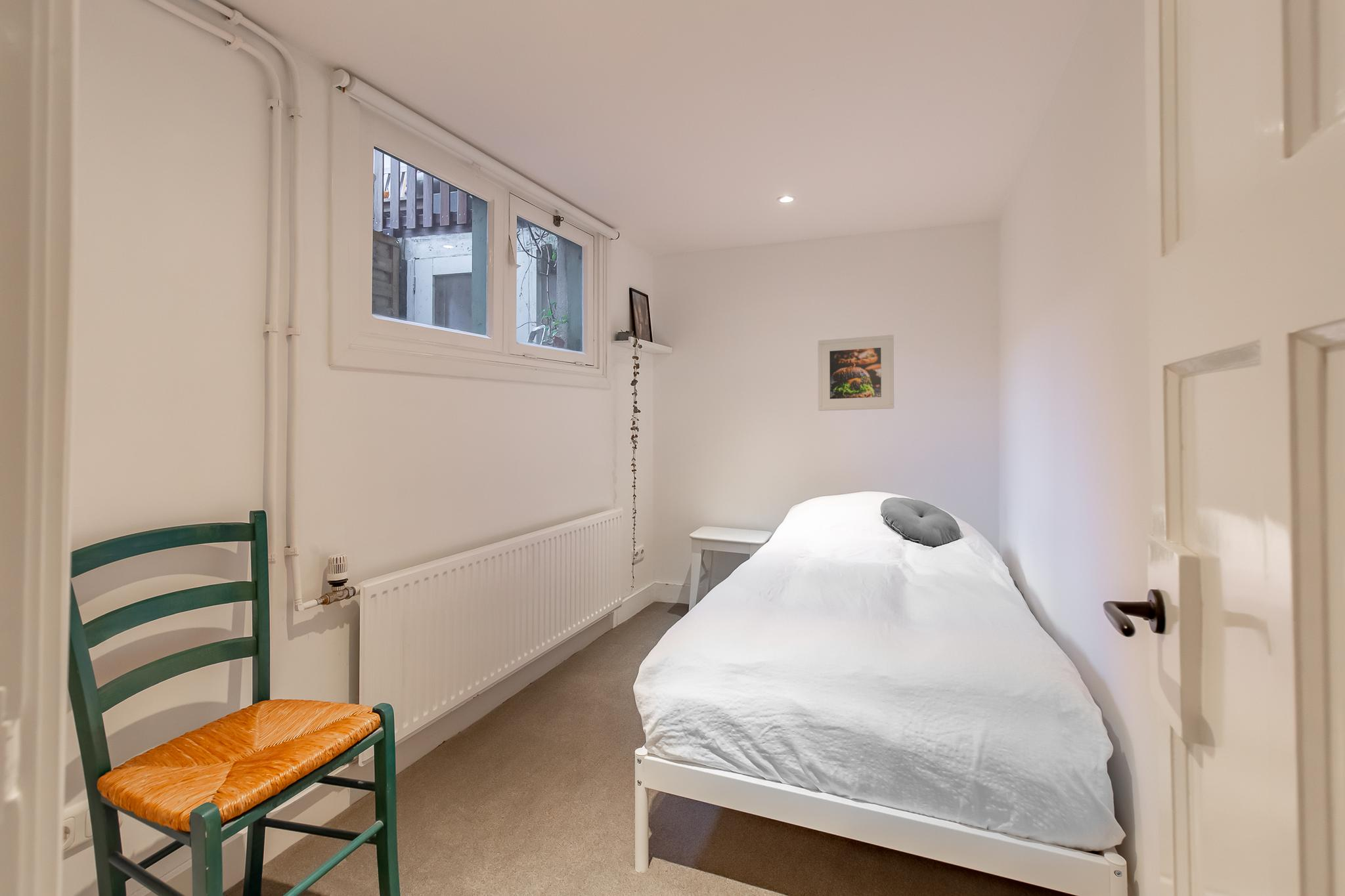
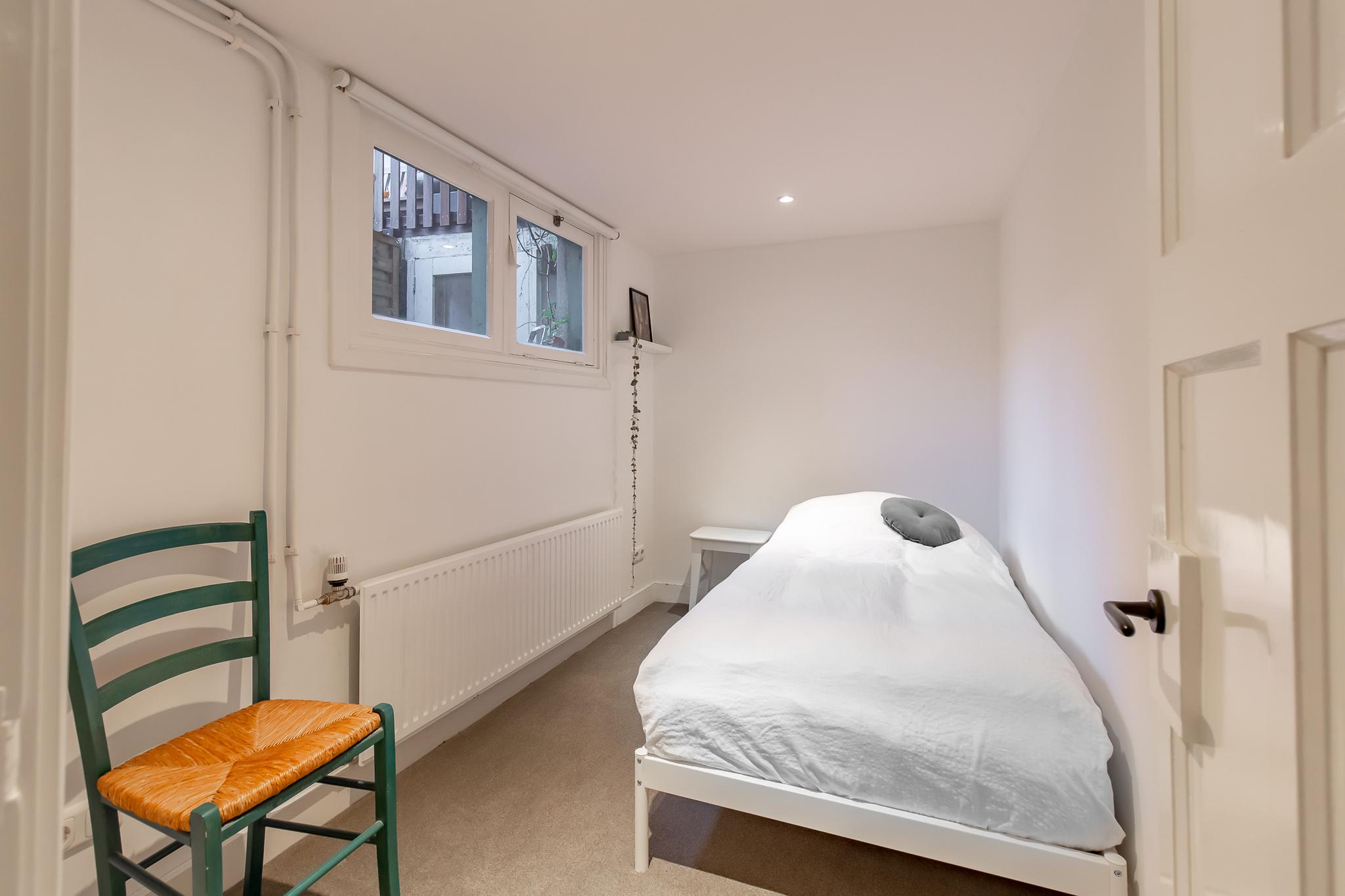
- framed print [818,334,894,412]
